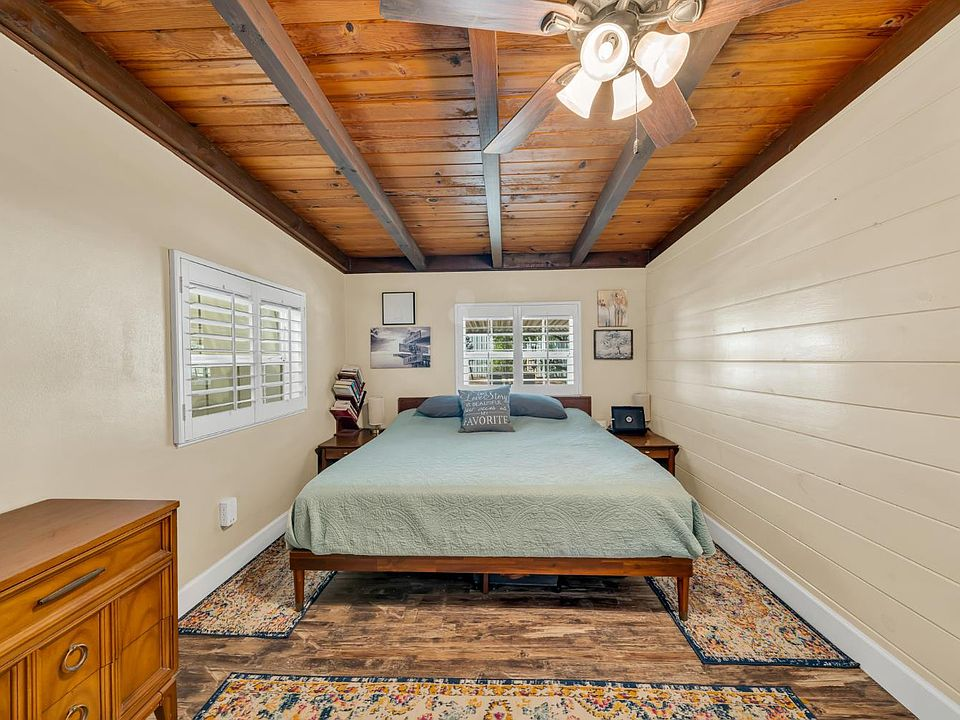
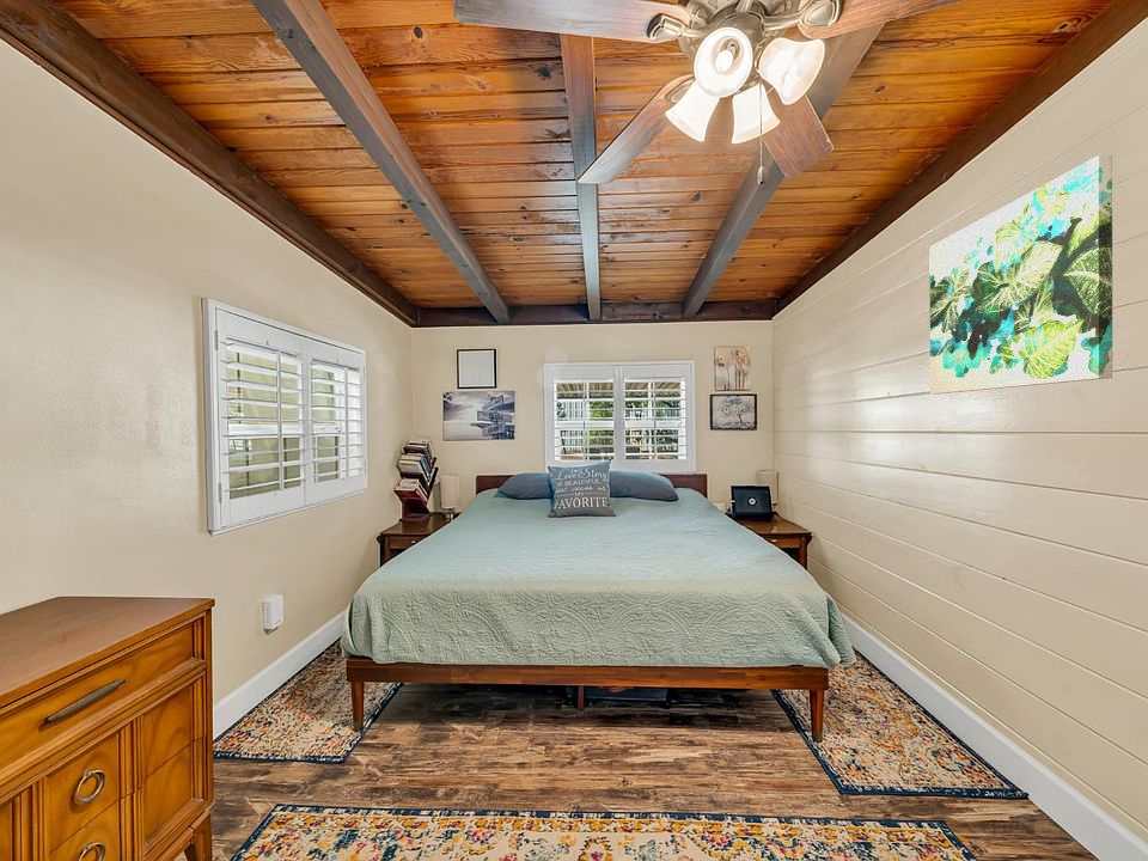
+ wall art [928,154,1113,395]
